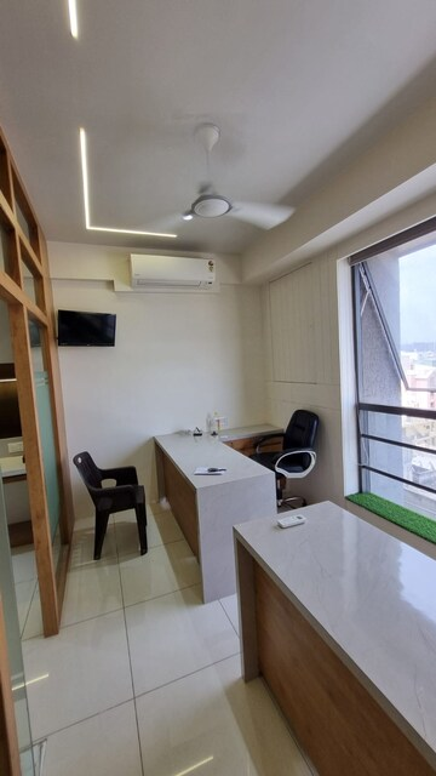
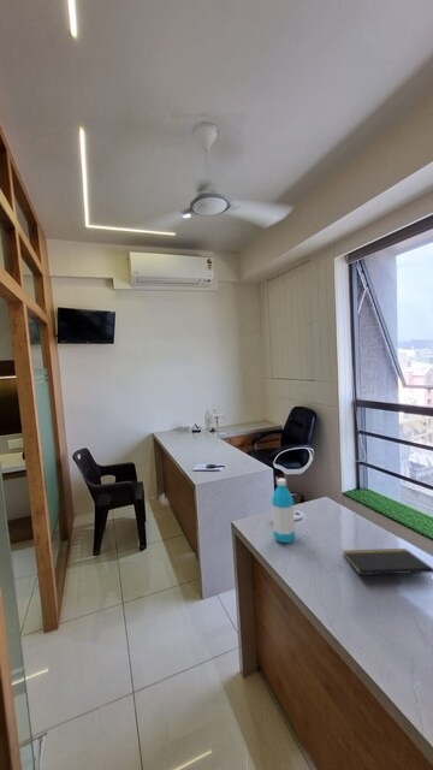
+ notepad [342,547,433,576]
+ water bottle [271,476,296,544]
